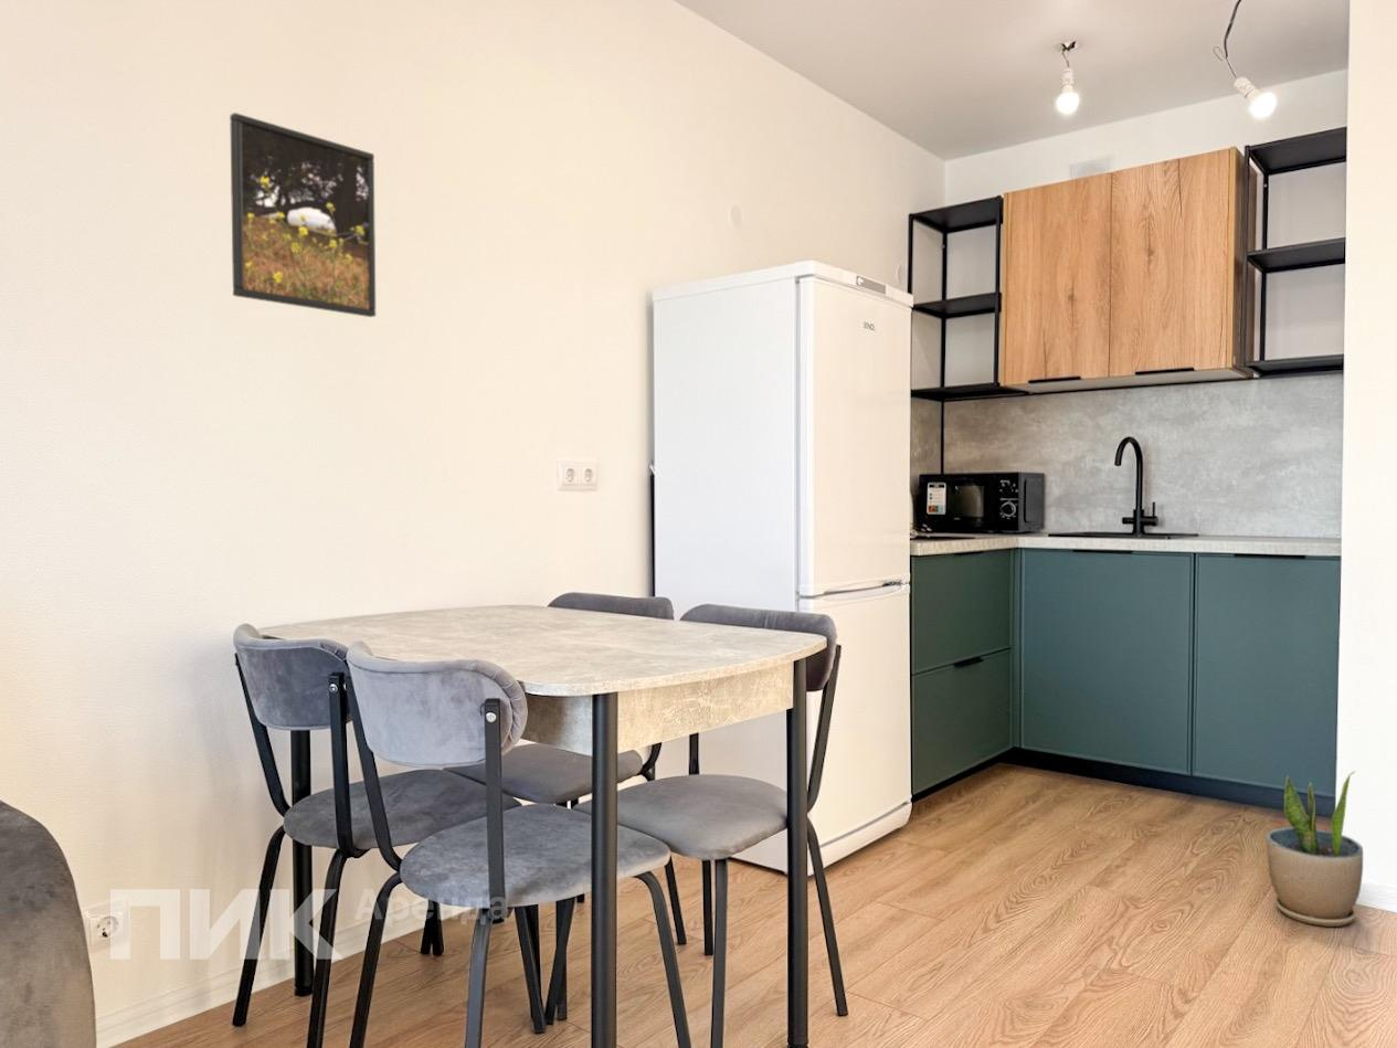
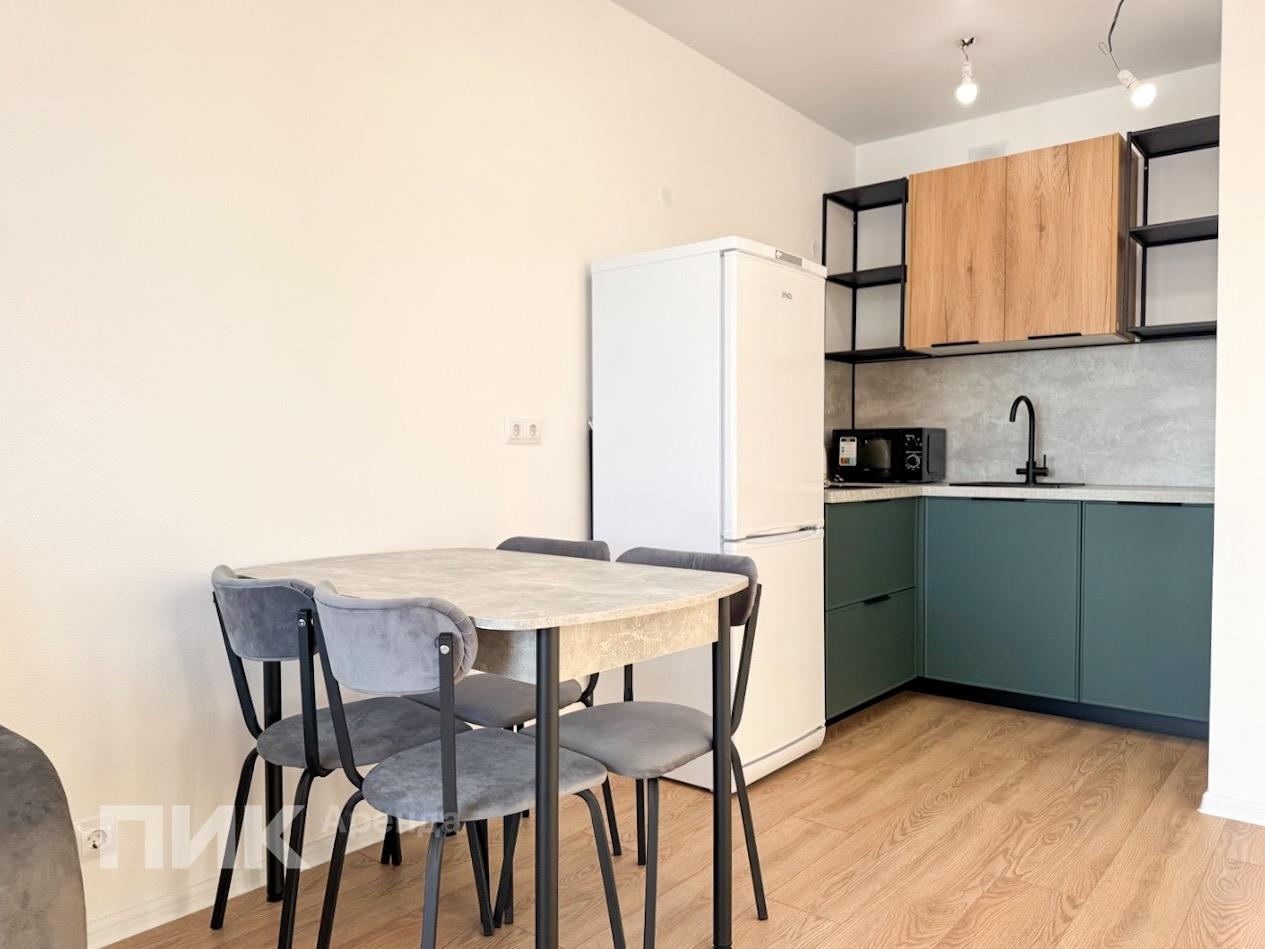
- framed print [229,112,377,318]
- potted plant [1266,770,1364,928]
